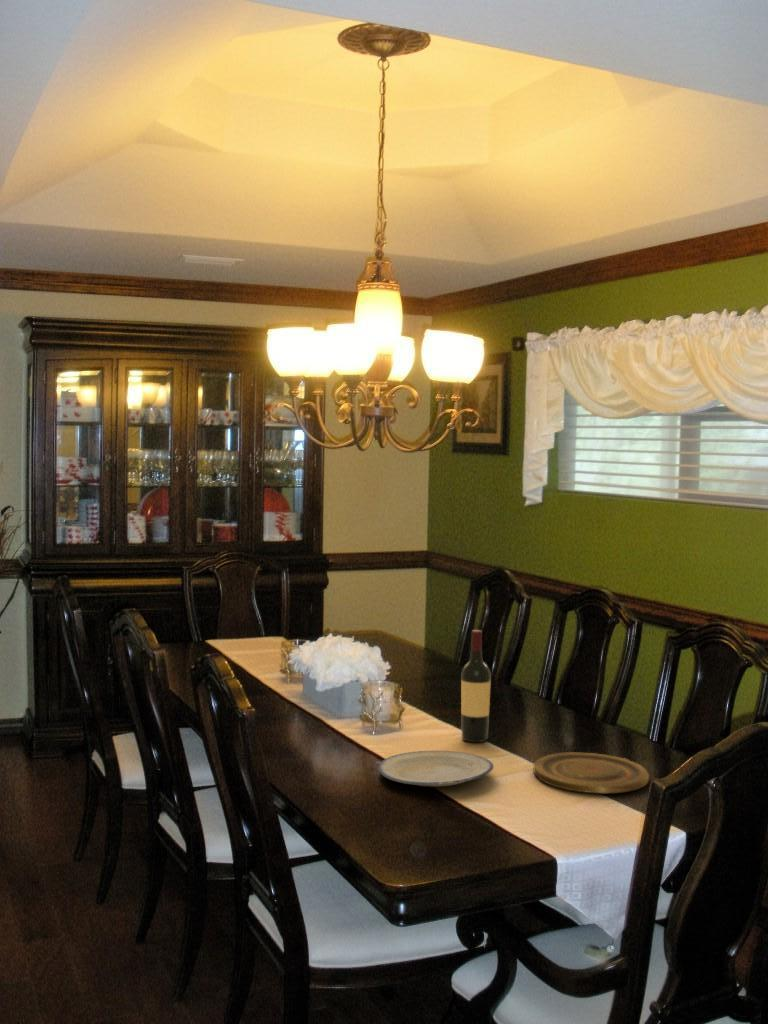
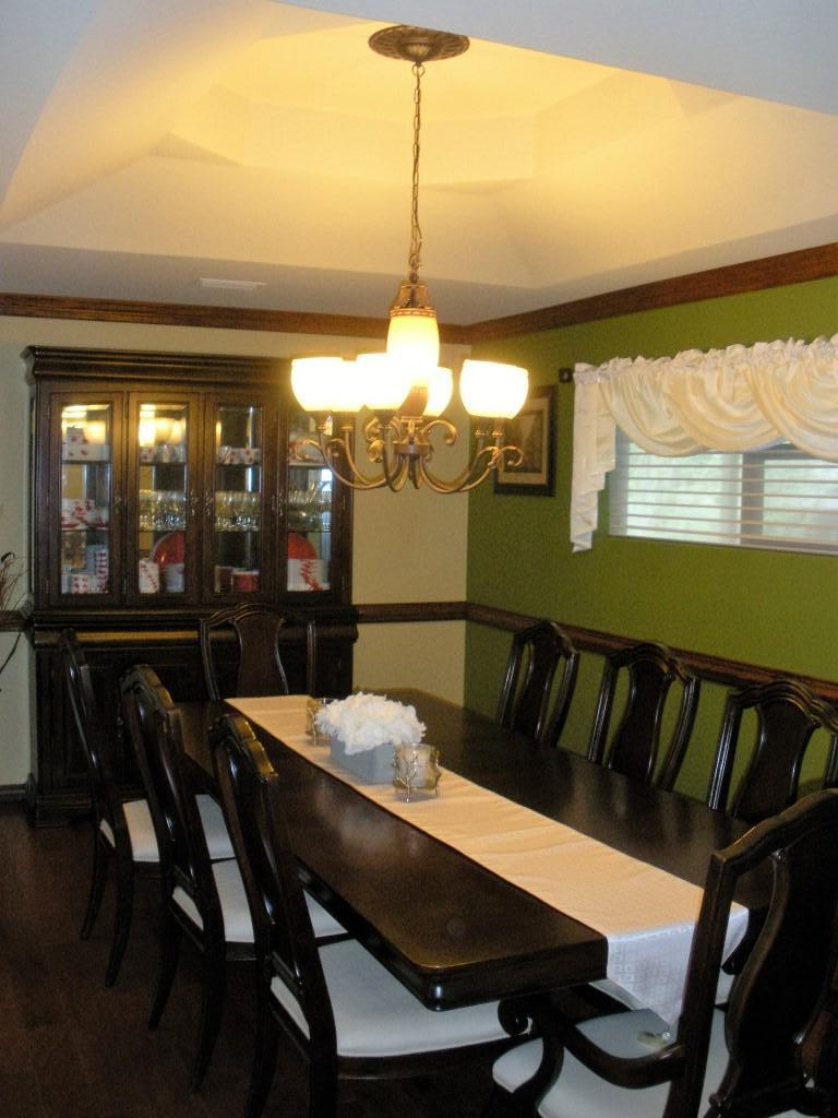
- plate [533,751,650,795]
- plate [377,750,494,788]
- wine bottle [460,629,492,743]
